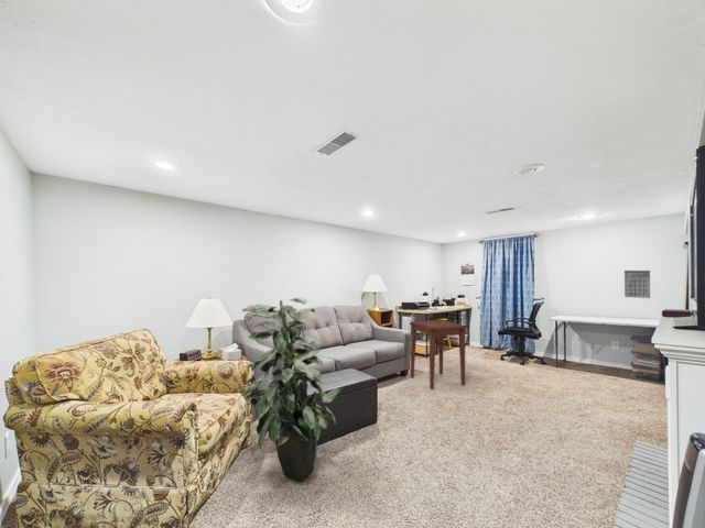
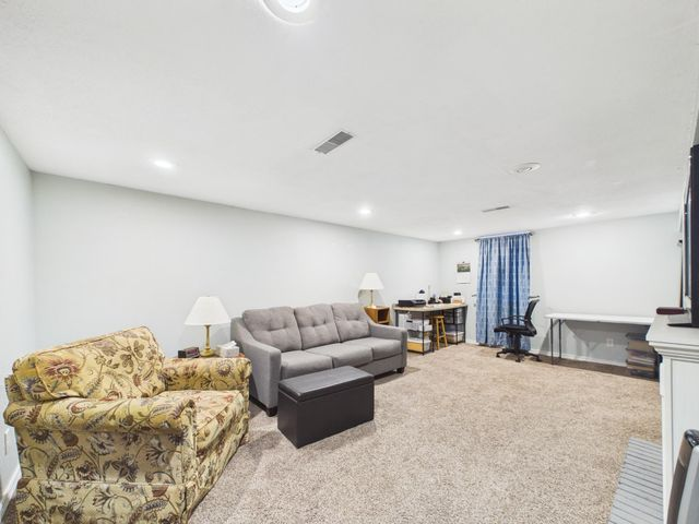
- side table [410,319,467,391]
- calendar [623,270,651,299]
- indoor plant [241,297,343,482]
